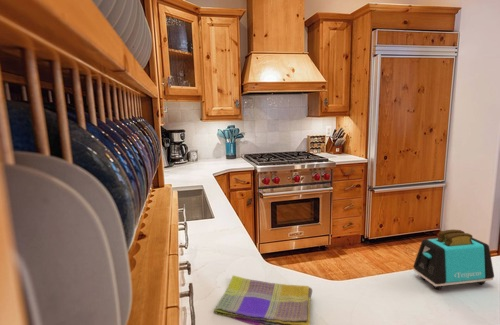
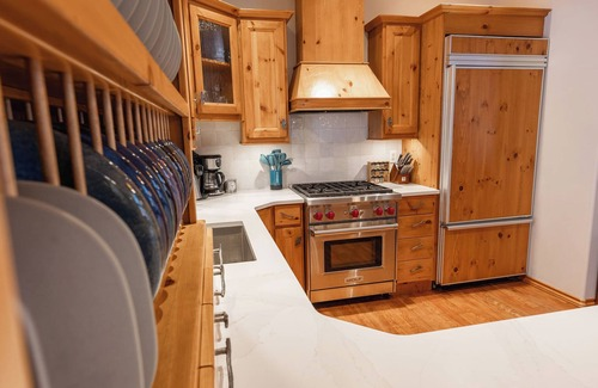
- dish towel [213,274,313,325]
- toaster [412,229,495,290]
